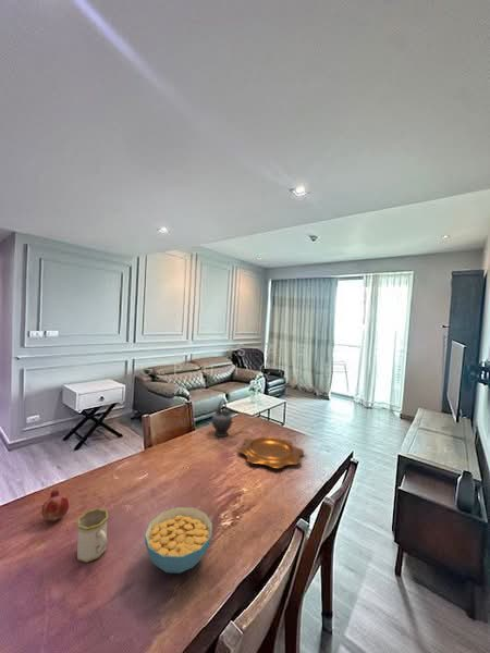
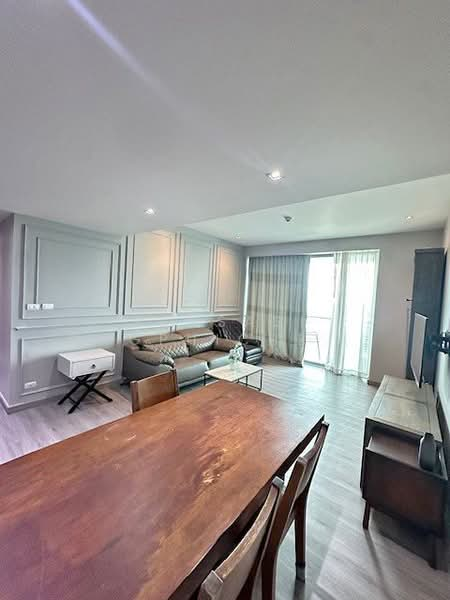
- teapot [211,397,234,438]
- fruit [40,489,70,522]
- mug [76,507,110,564]
- decorative bowl [237,435,305,469]
- cereal bowl [144,506,213,574]
